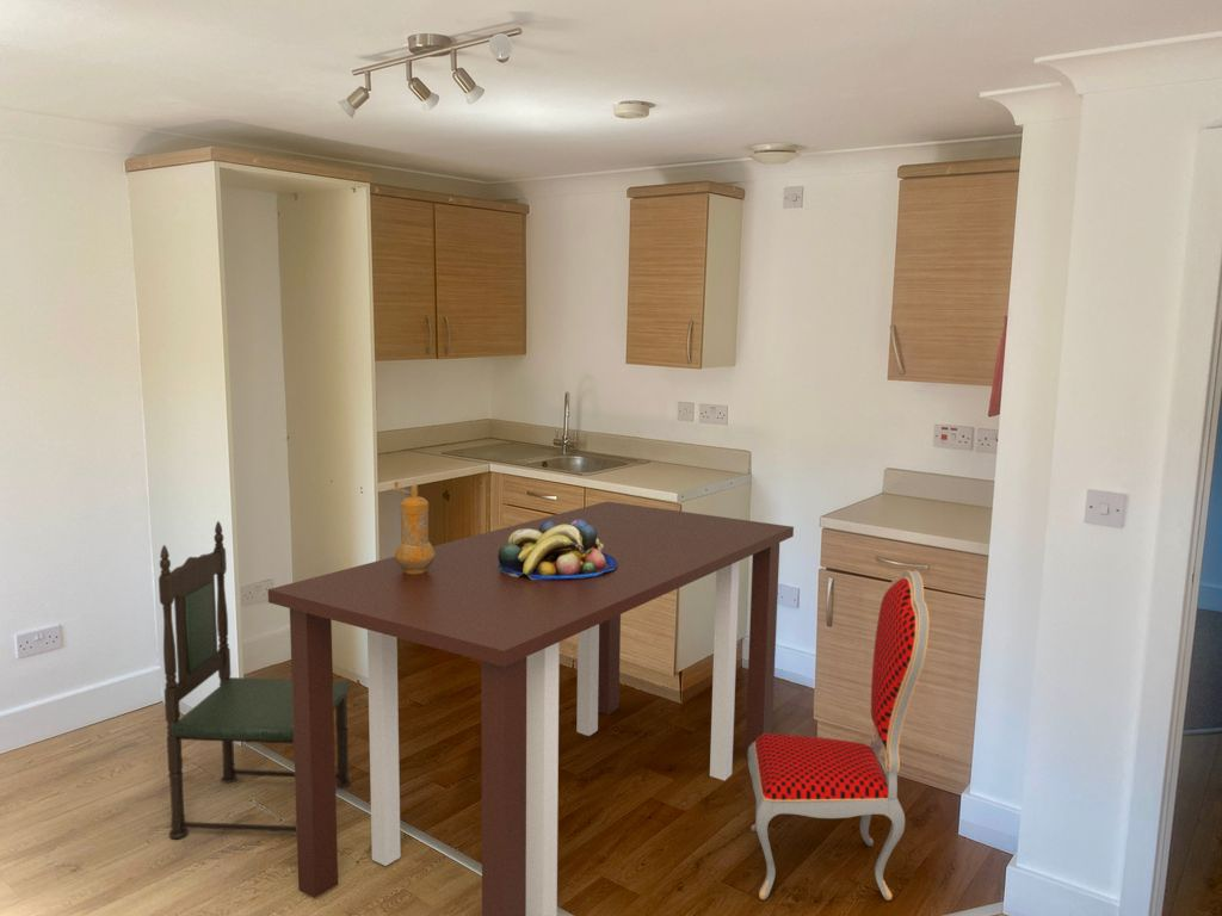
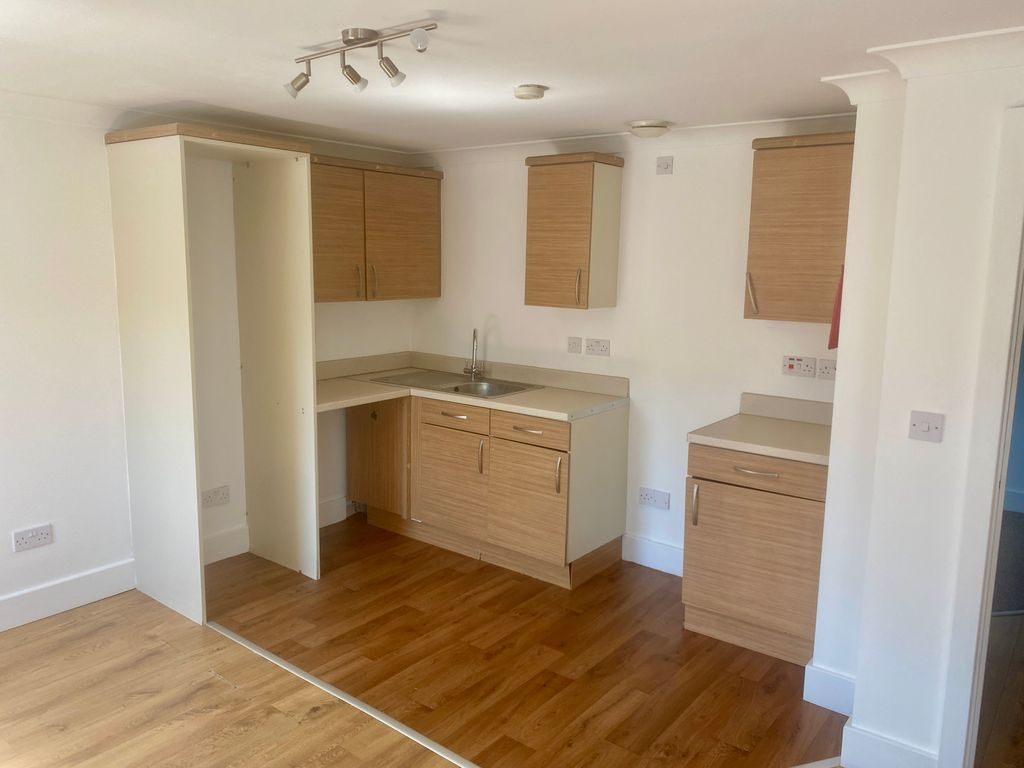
- pepper mill [391,481,436,574]
- dining chair [747,569,930,902]
- dining table [267,500,795,916]
- dining chair [158,520,352,840]
- fruit bowl [496,519,618,580]
